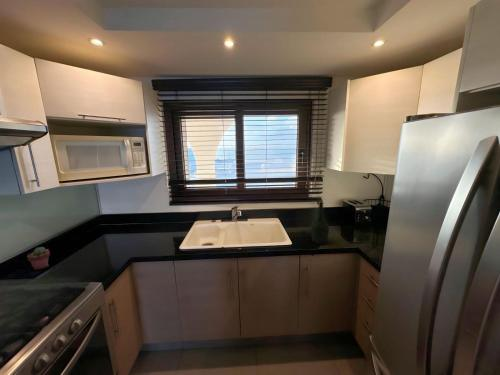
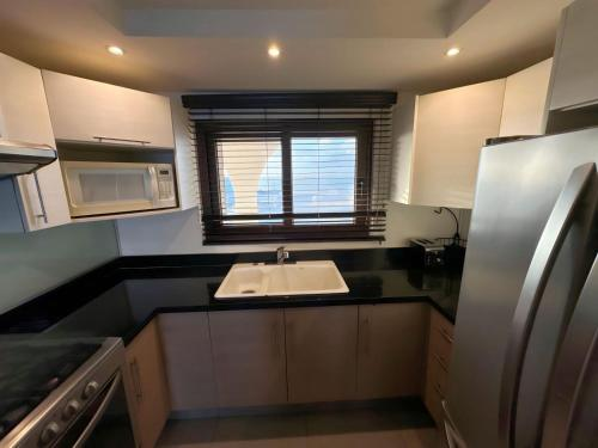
- potted succulent [26,246,51,271]
- bottle [310,200,330,245]
